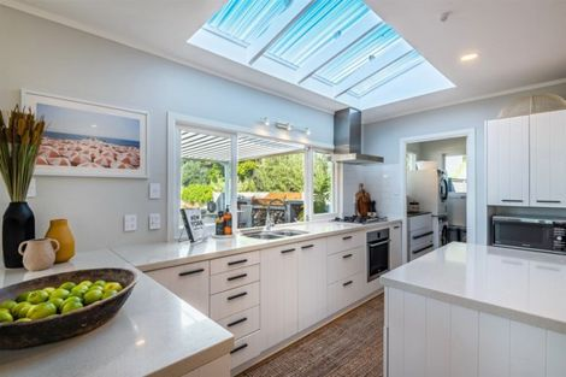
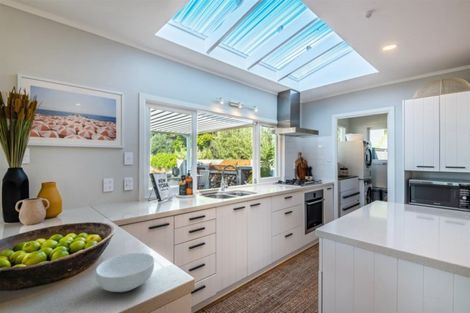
+ cereal bowl [95,252,155,293]
